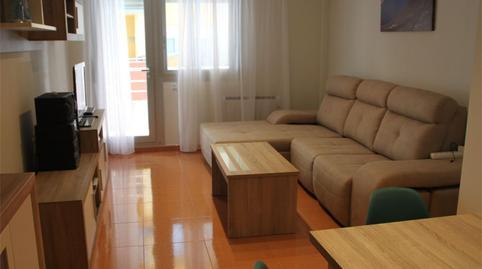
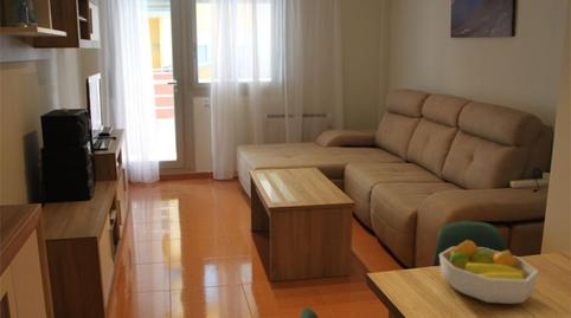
+ fruit bowl [438,239,539,305]
